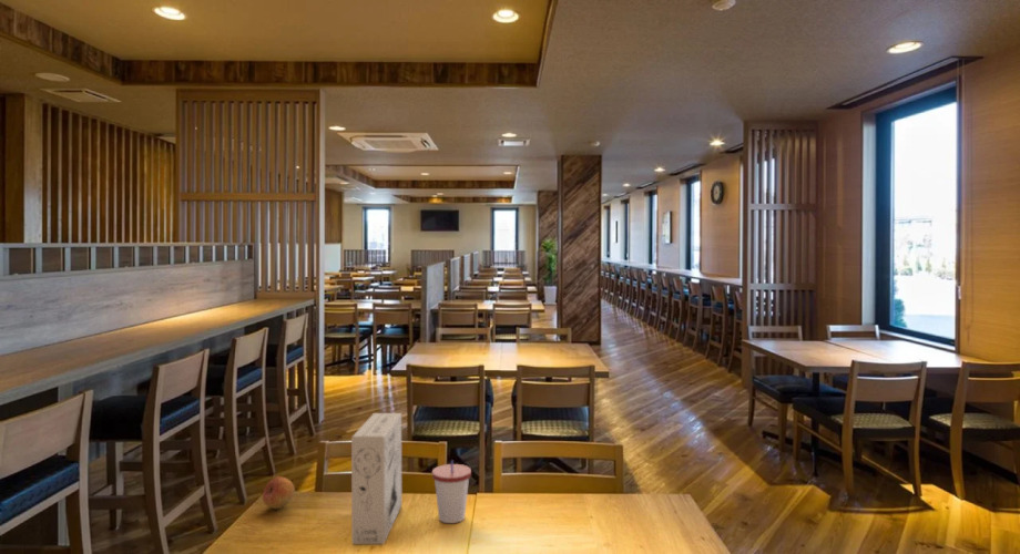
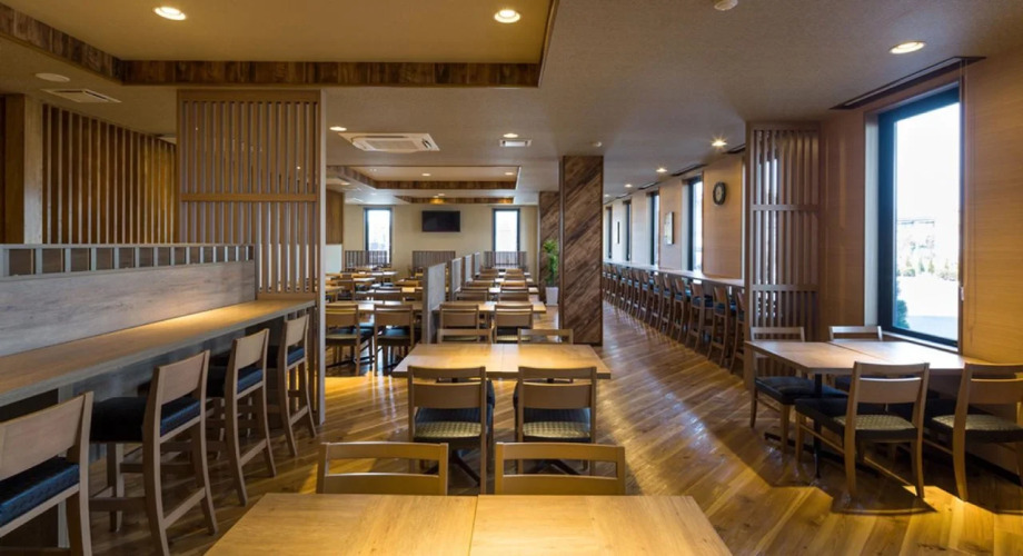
- cup [431,460,472,524]
- fruit [262,475,296,510]
- cereal box [350,412,402,545]
